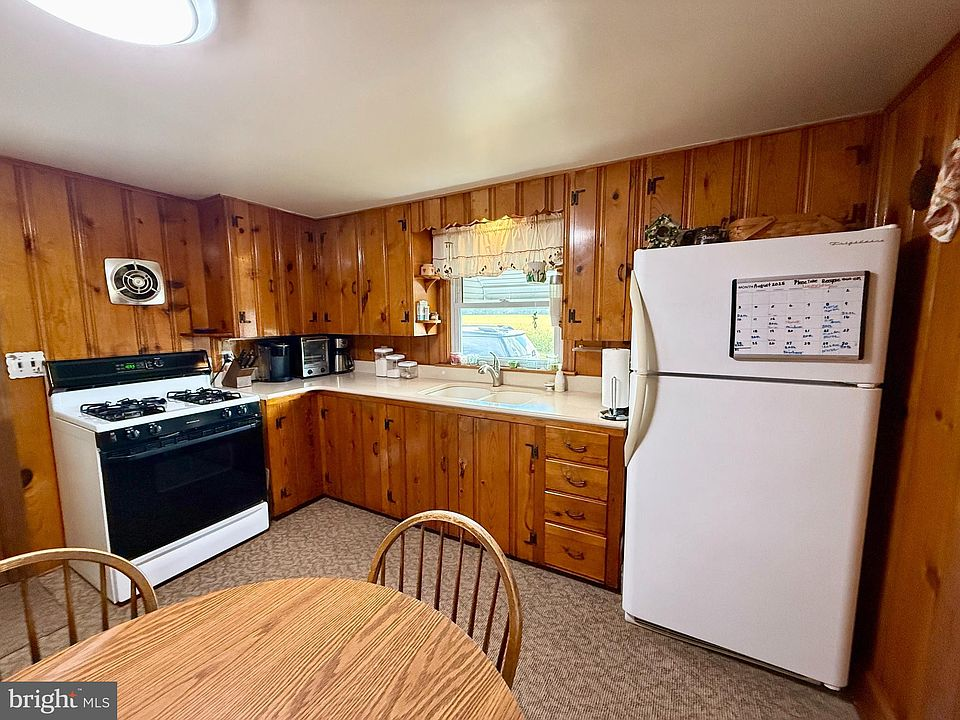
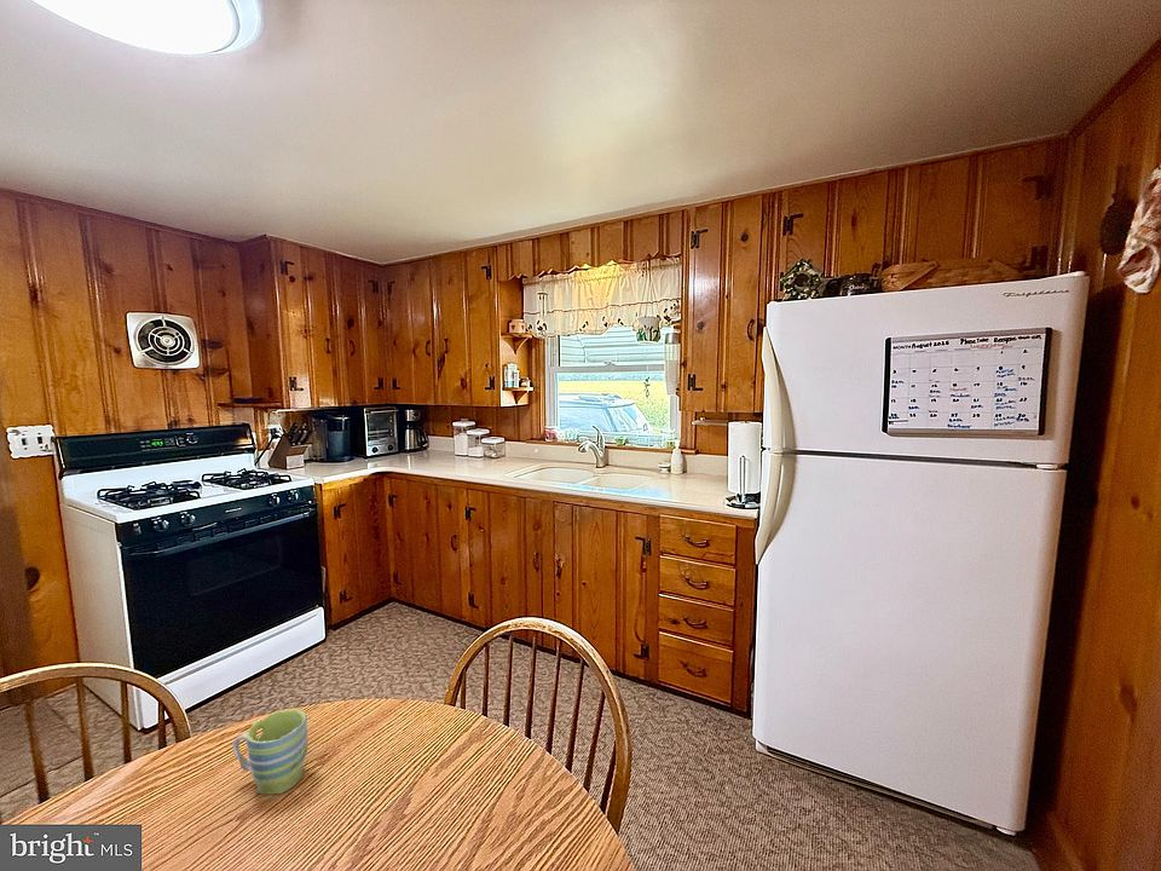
+ mug [231,708,310,796]
